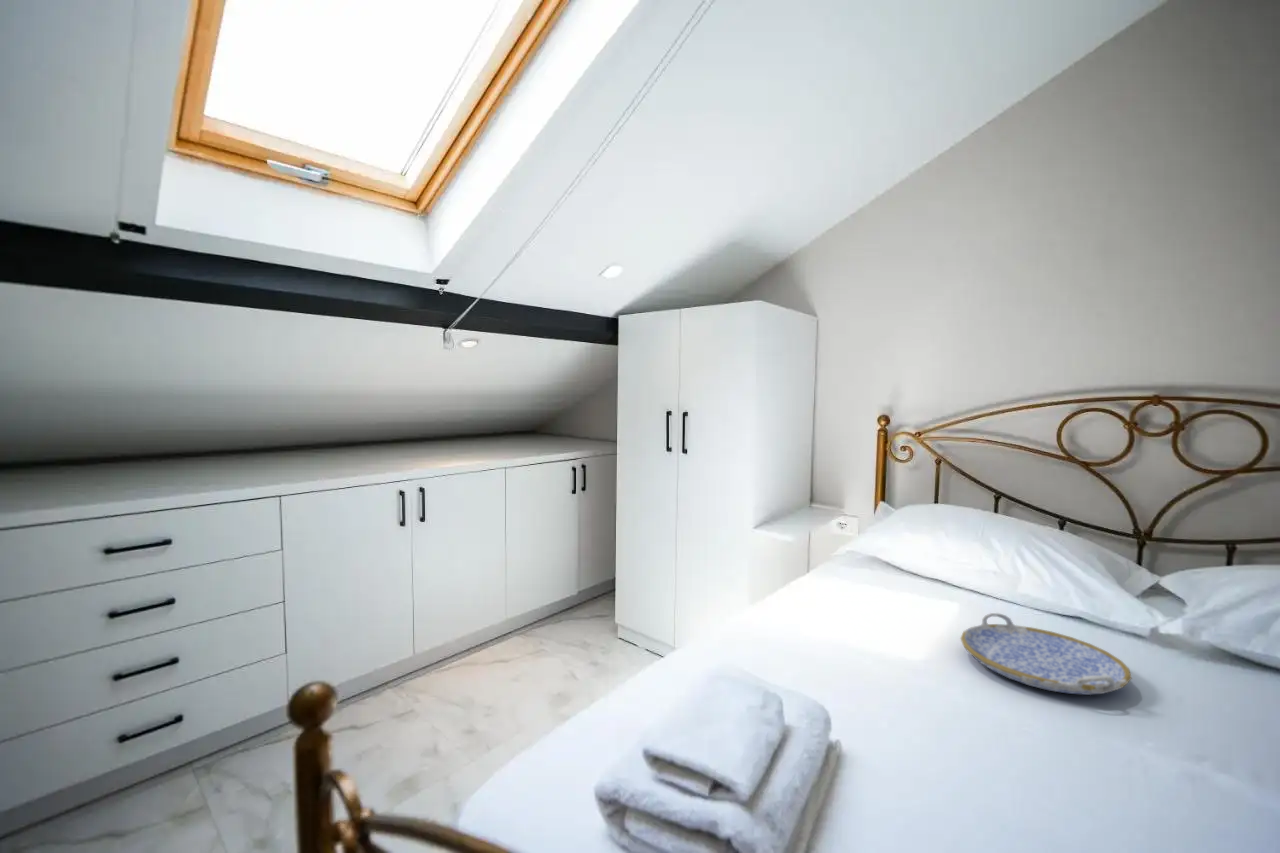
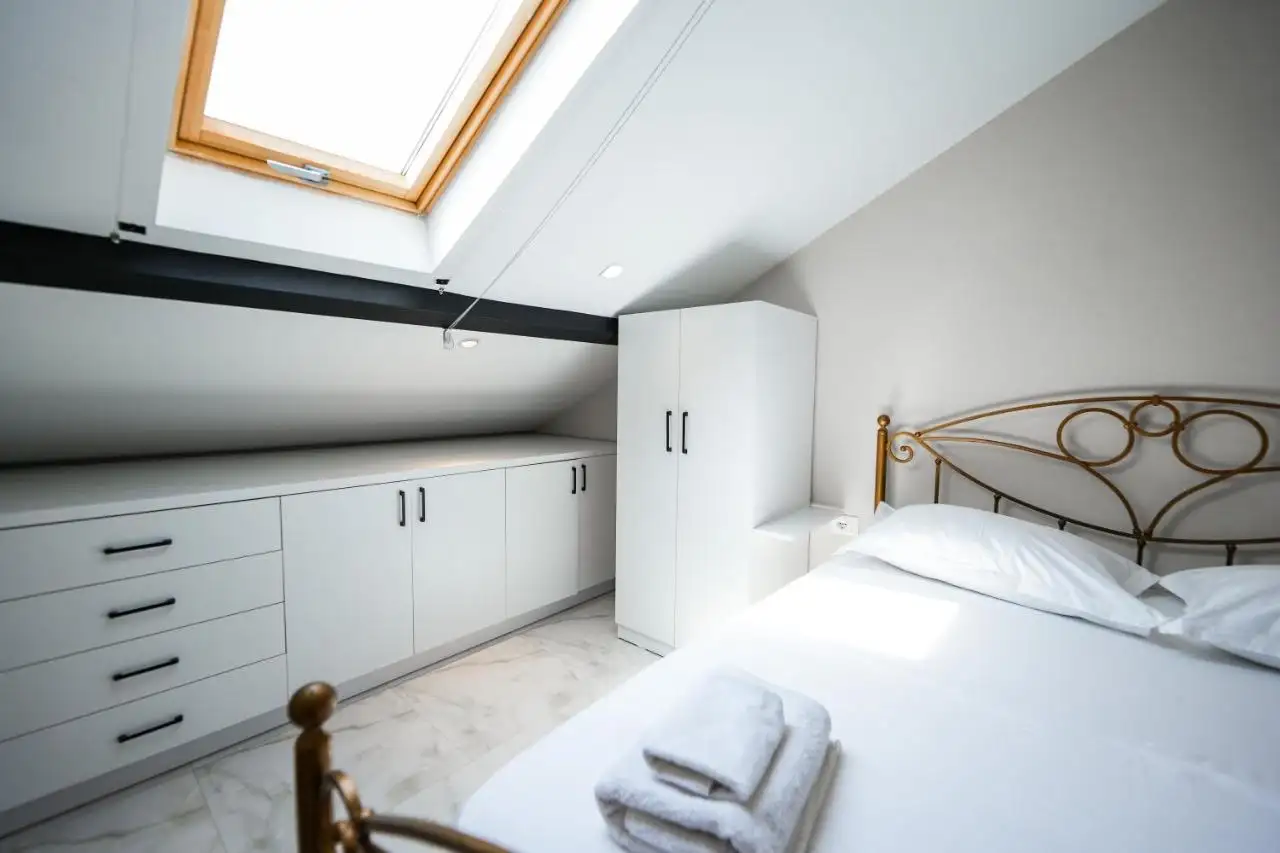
- serving tray [959,612,1133,696]
